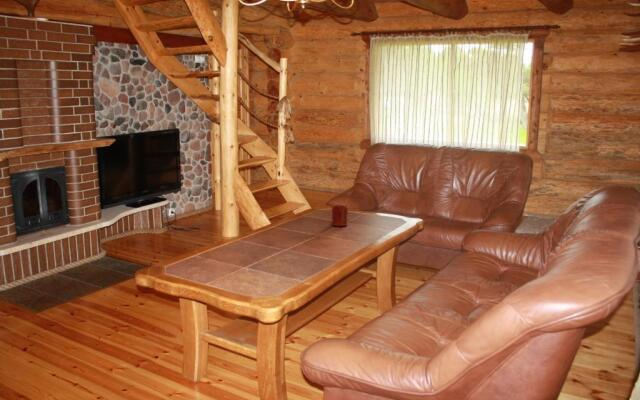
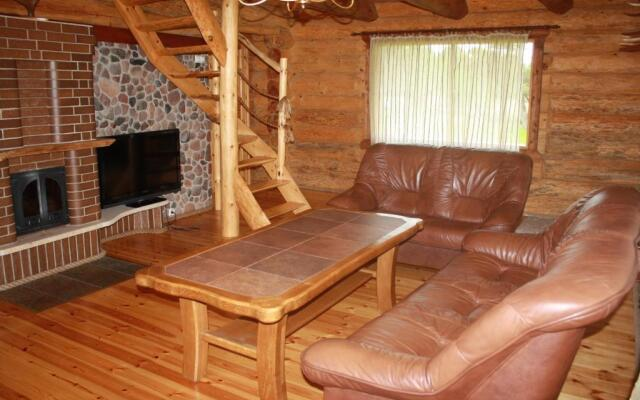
- candle [331,201,349,227]
